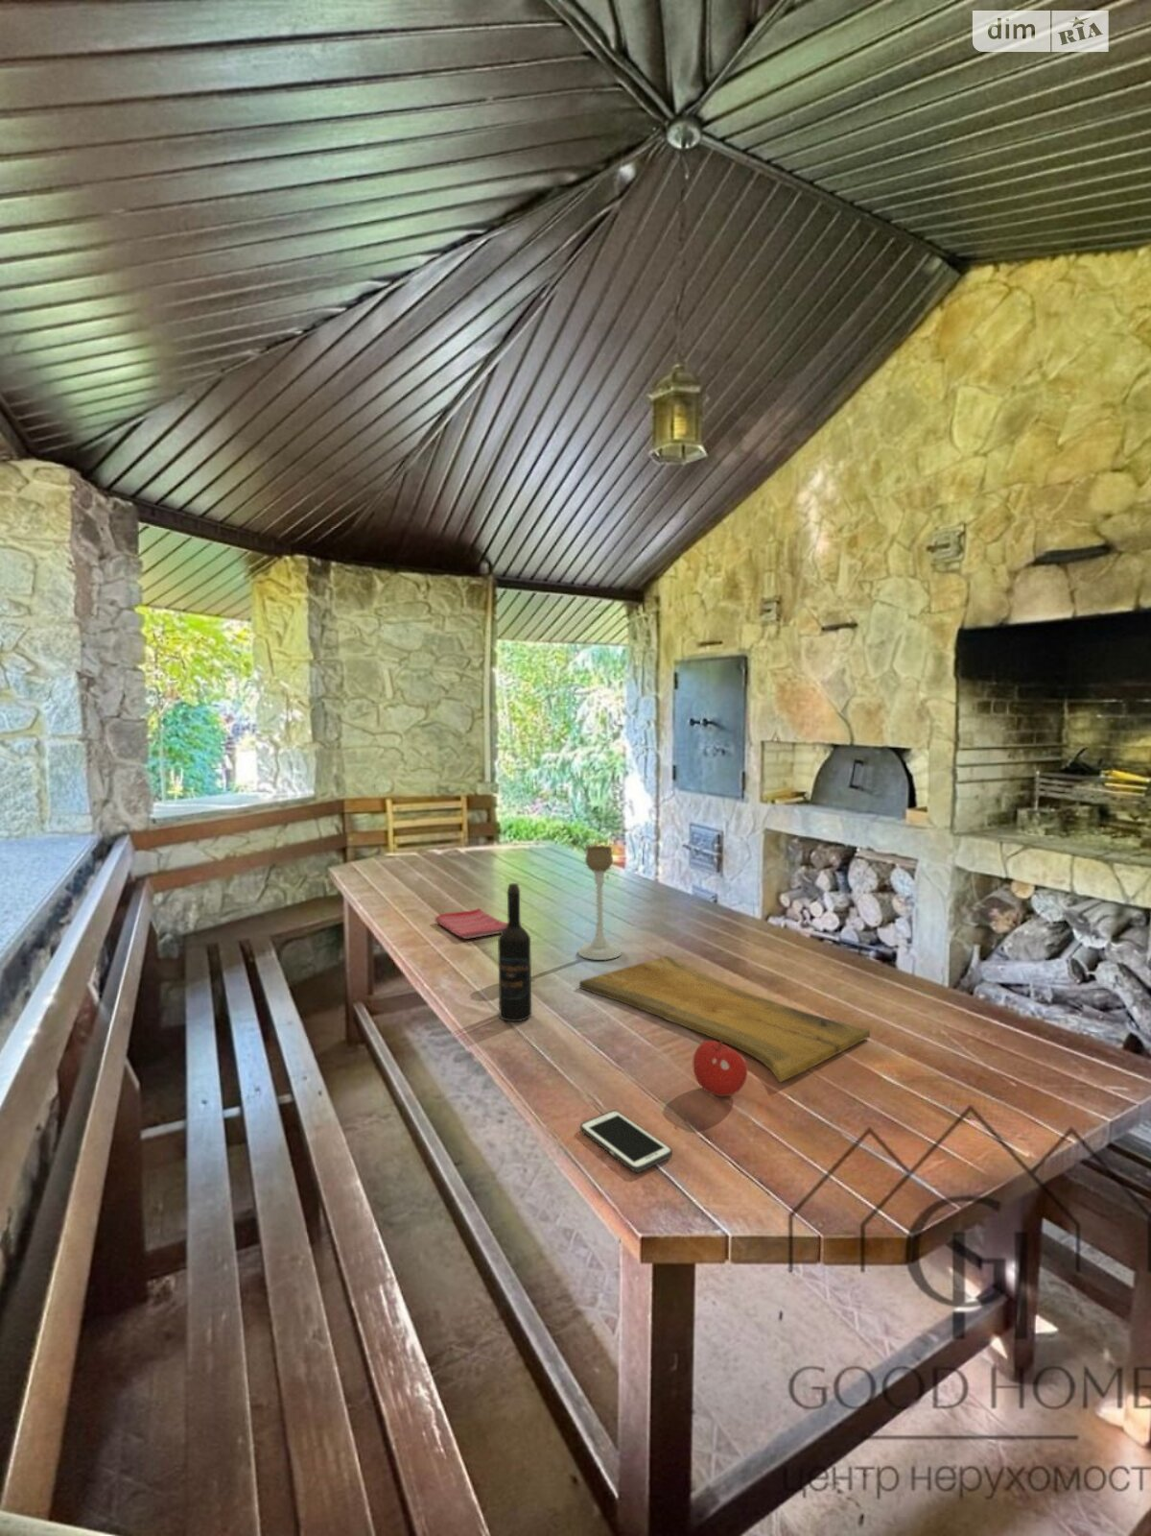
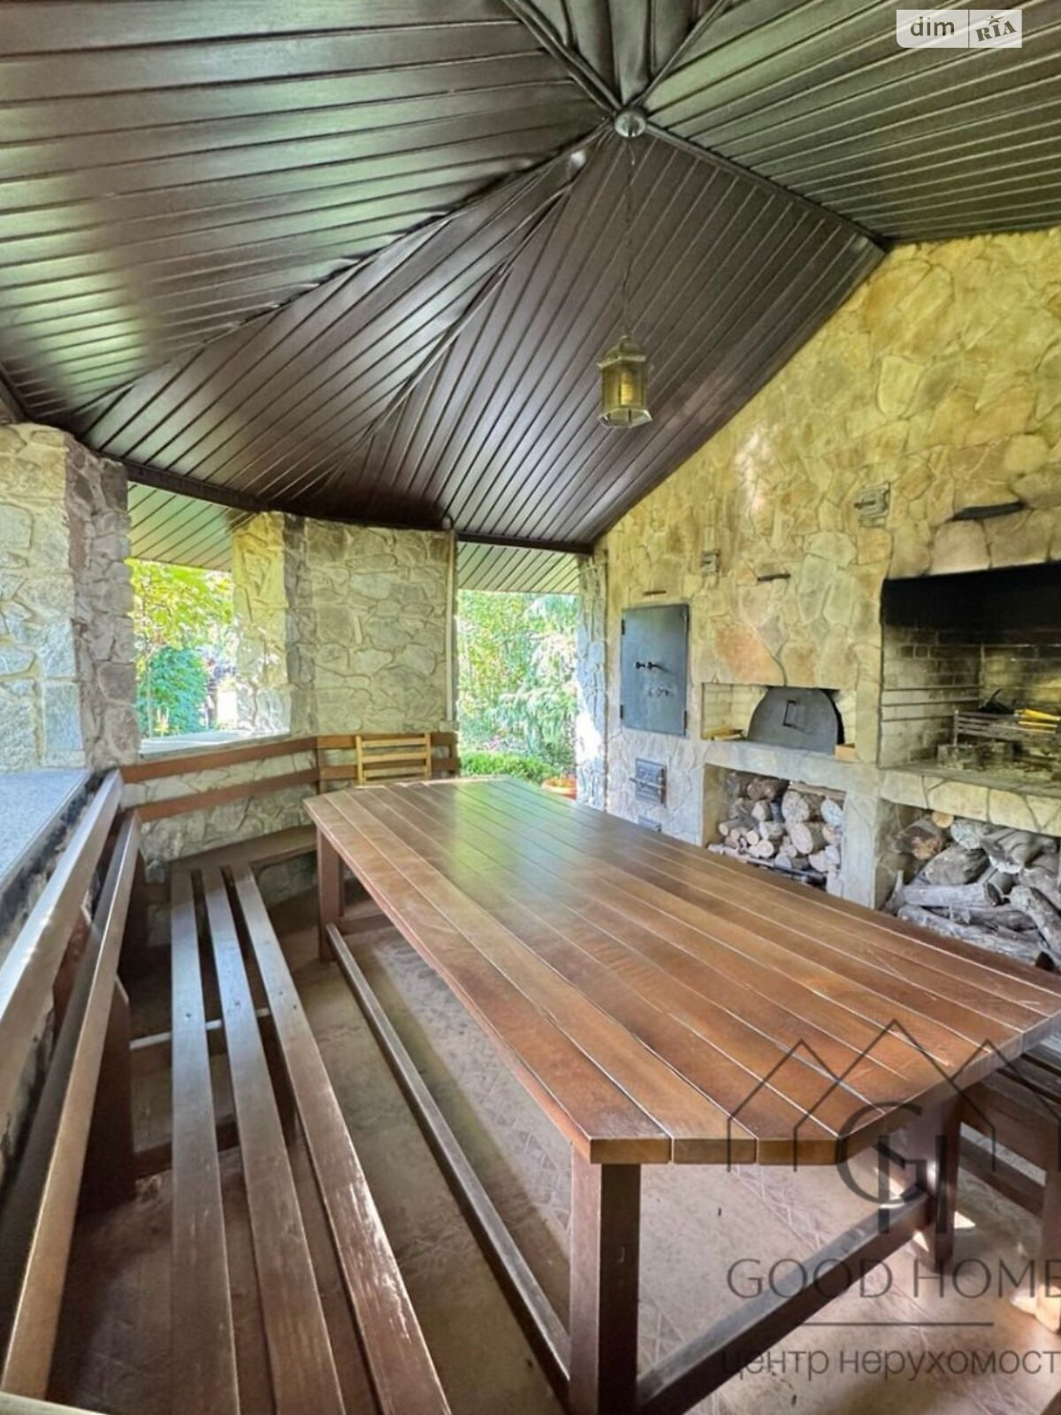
- cell phone [579,1110,673,1173]
- cutting board [578,955,871,1082]
- dish towel [434,907,508,940]
- candle holder [578,844,623,962]
- wine bottle [497,882,532,1022]
- fruit [692,1040,748,1097]
